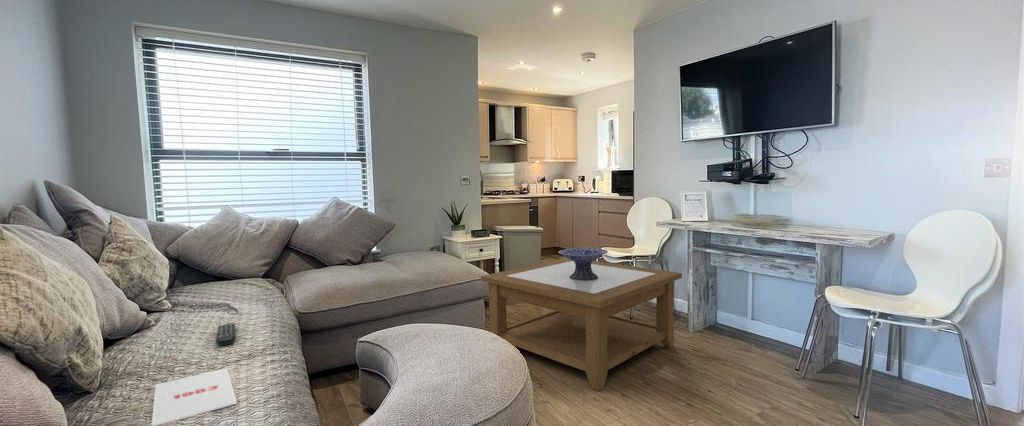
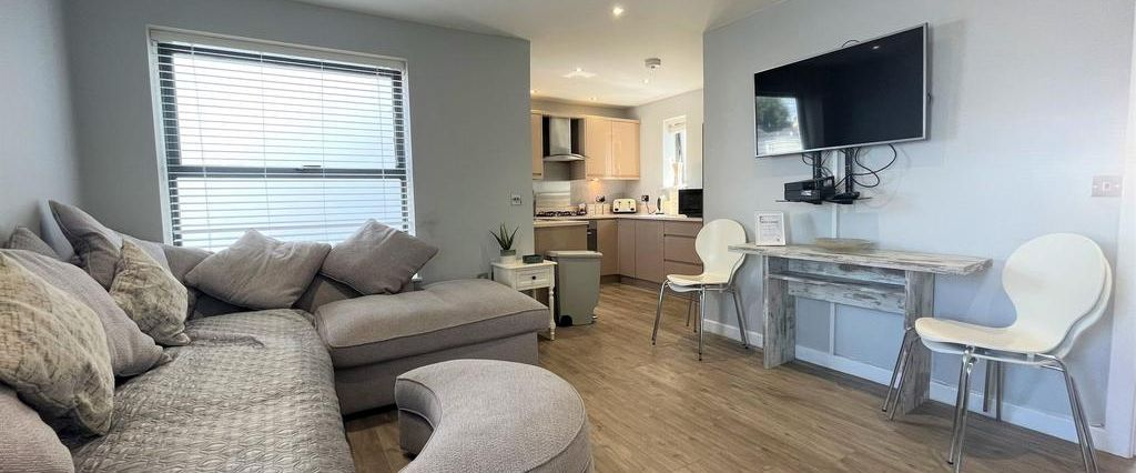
- coffee table [480,257,683,392]
- decorative bowl [557,247,609,280]
- remote control [216,322,236,347]
- magazine [151,367,238,426]
